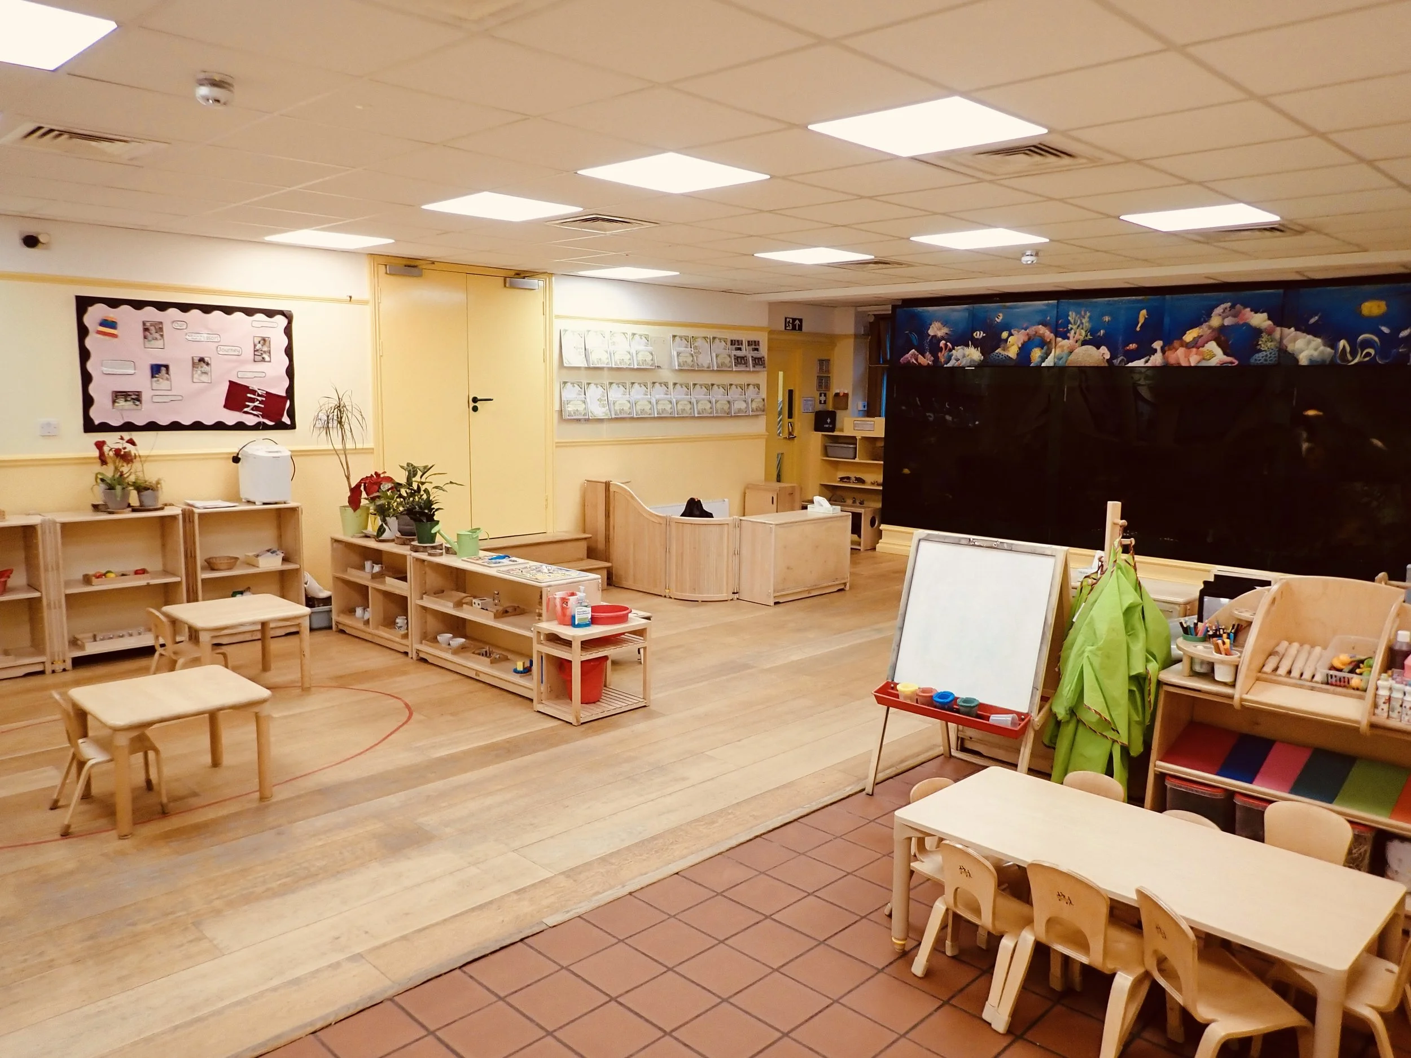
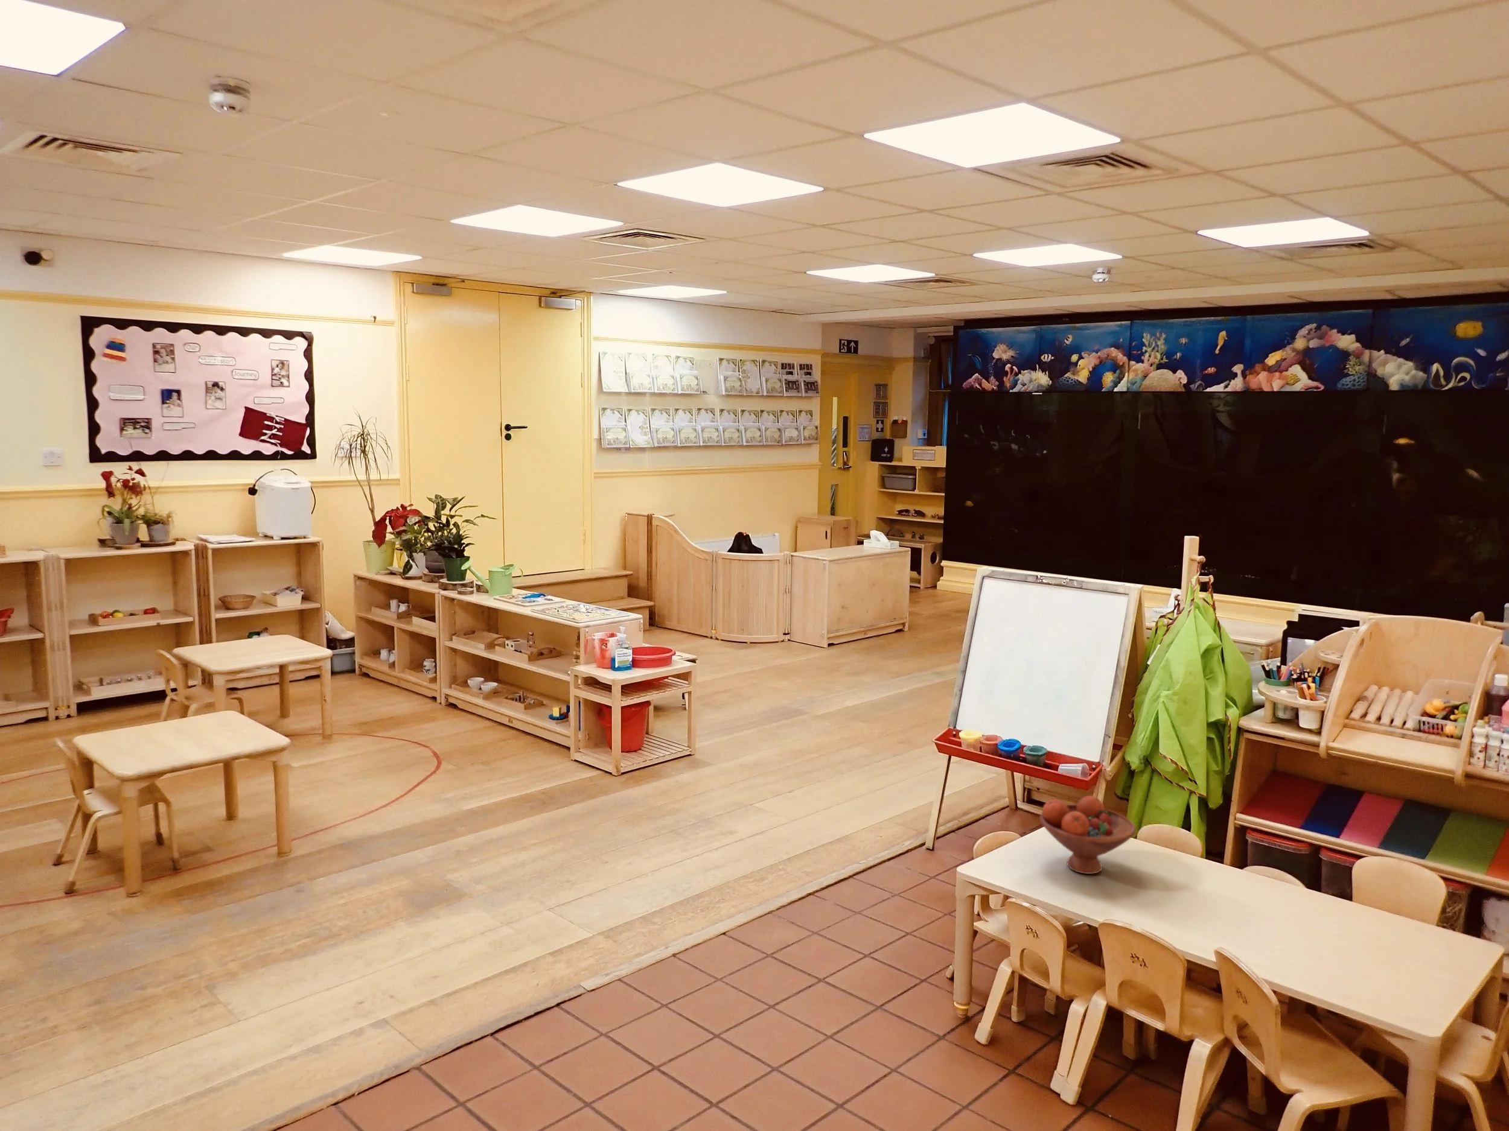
+ fruit bowl [1038,795,1137,874]
